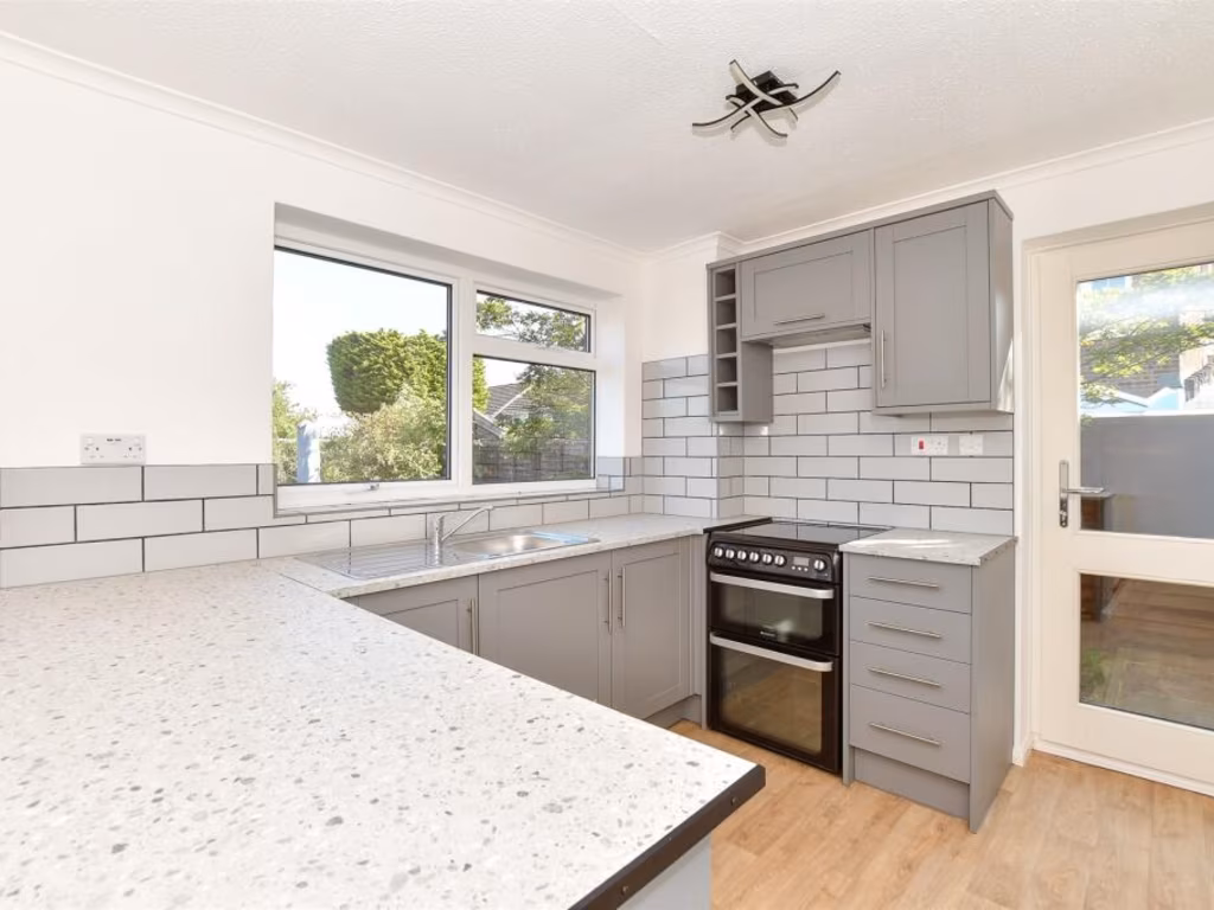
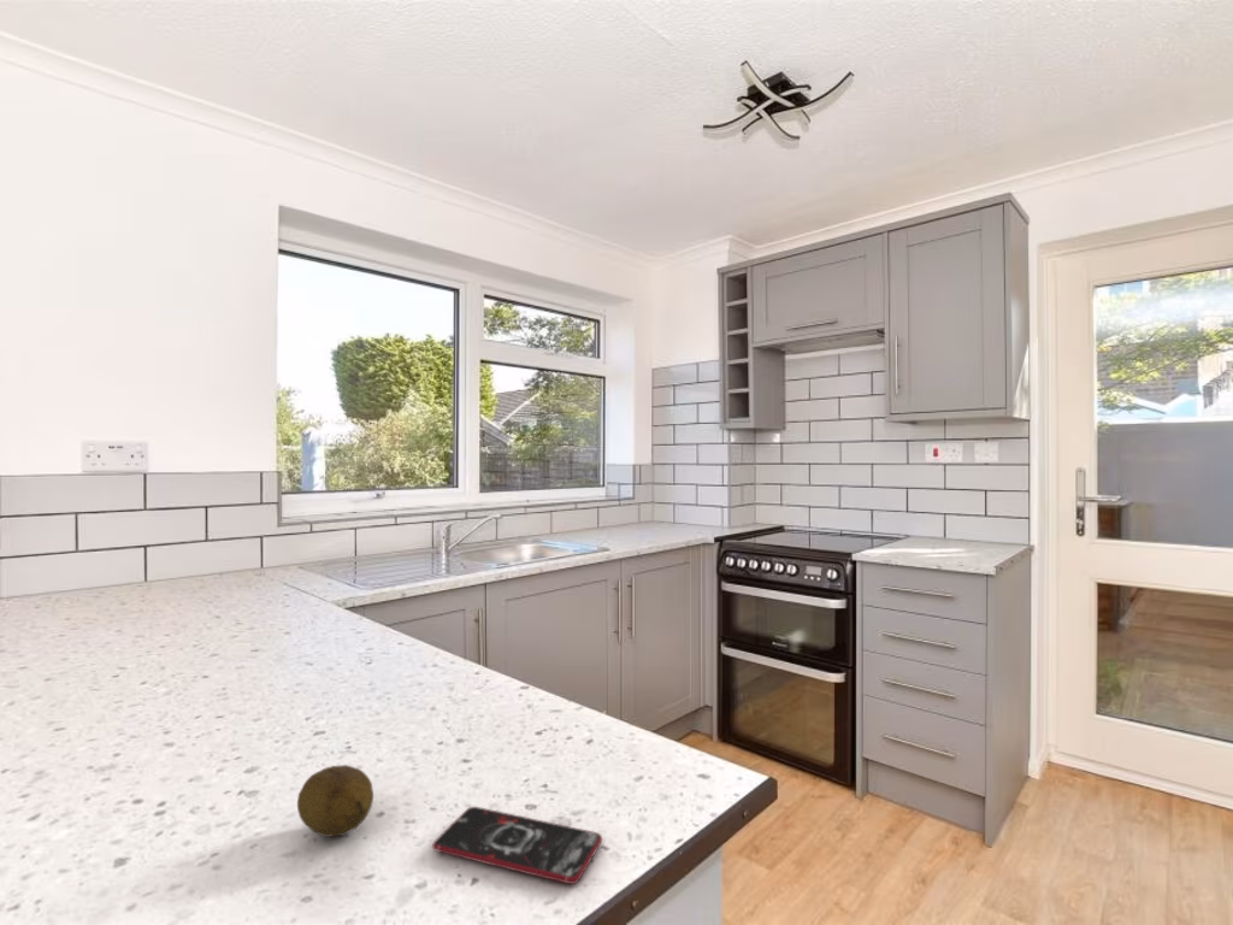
+ smartphone [431,806,603,885]
+ fruit [296,764,374,838]
